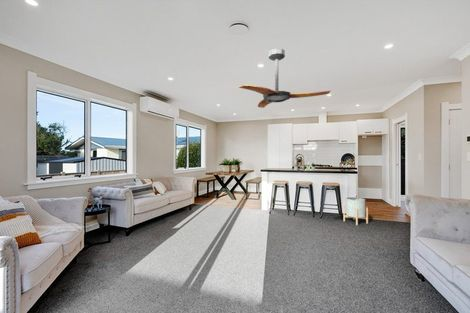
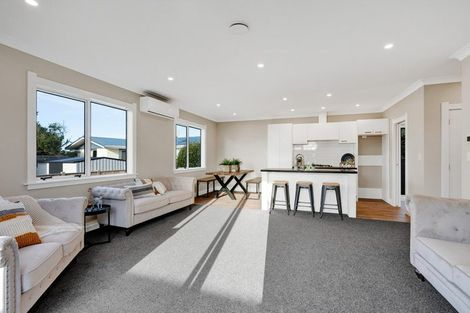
- ceiling fan [237,47,331,109]
- planter [342,196,369,226]
